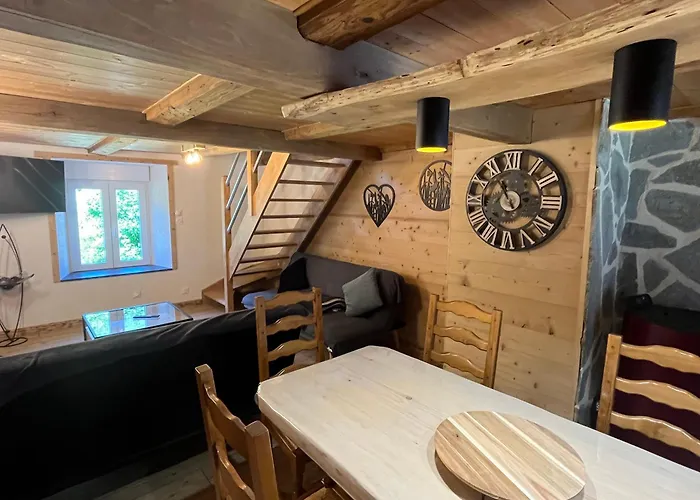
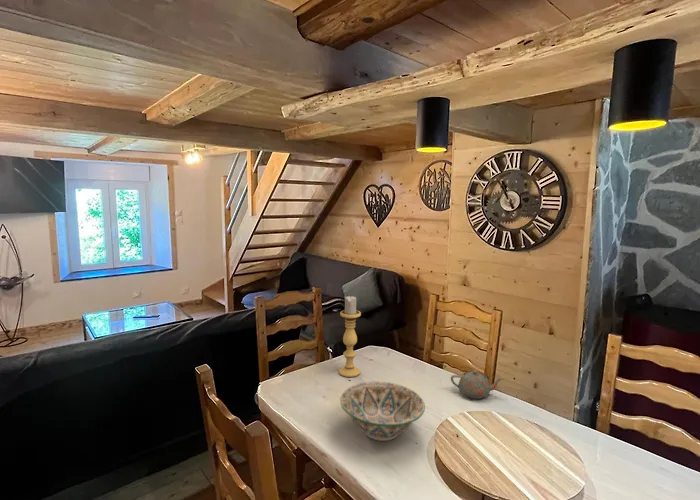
+ decorative bowl [339,380,426,442]
+ candle holder [338,295,362,378]
+ teapot [450,369,503,400]
